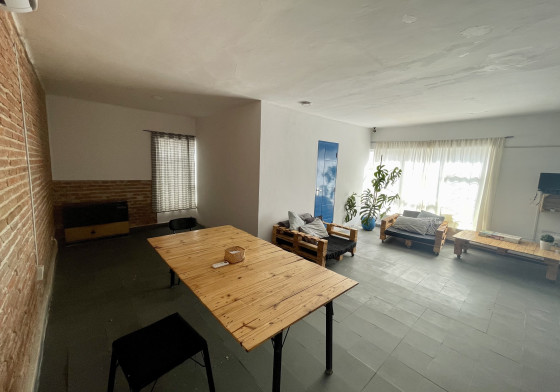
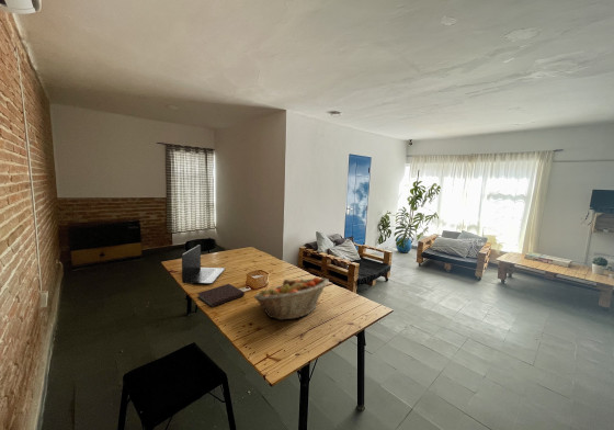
+ notebook [196,283,246,308]
+ fruit basket [253,276,330,320]
+ laptop [181,244,226,285]
